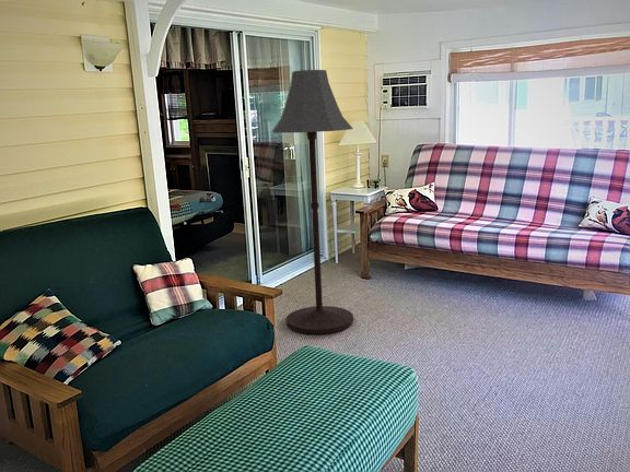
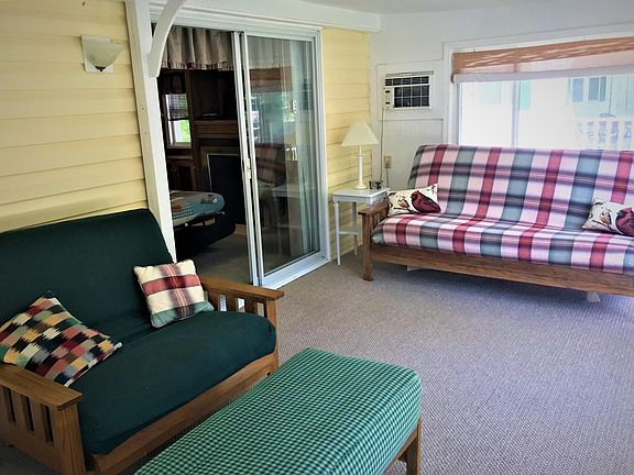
- floor lamp [271,69,354,335]
